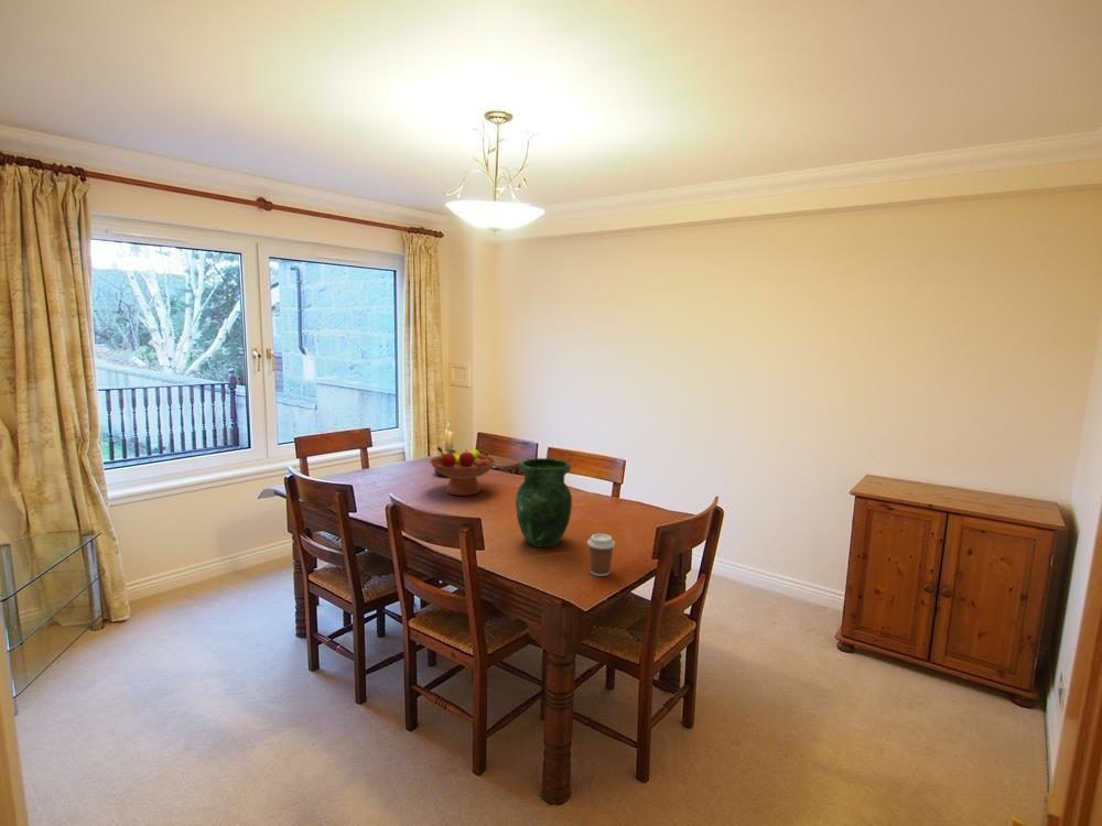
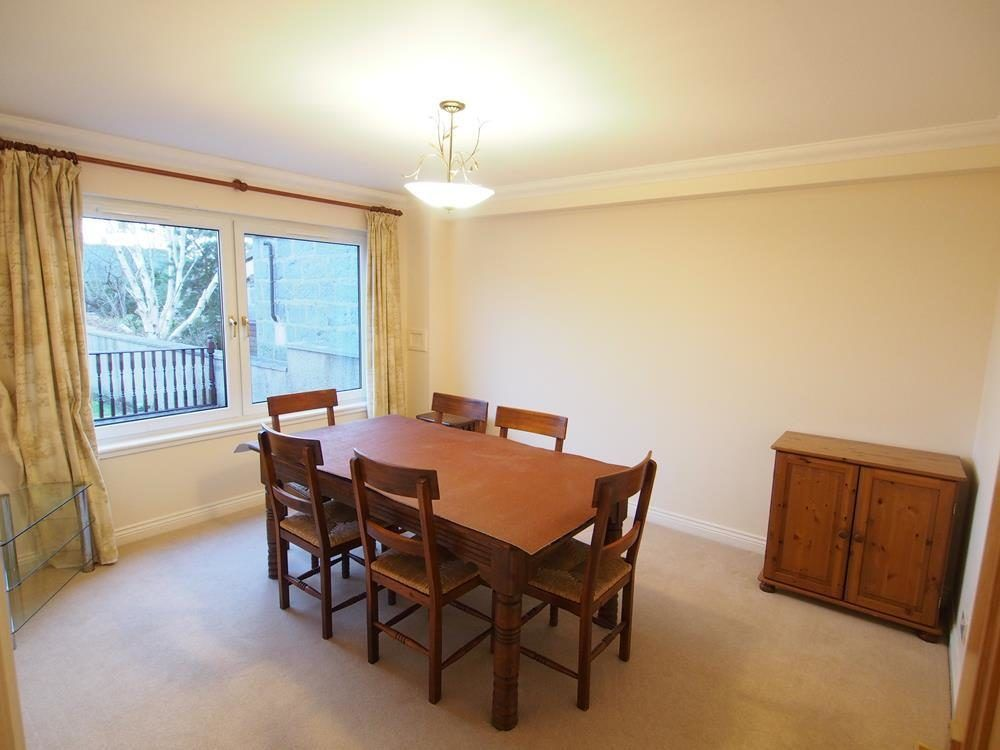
- coffee cup [586,533,616,577]
- vase [515,457,573,548]
- candle holder [433,423,454,478]
- fruit bowl [429,446,498,497]
